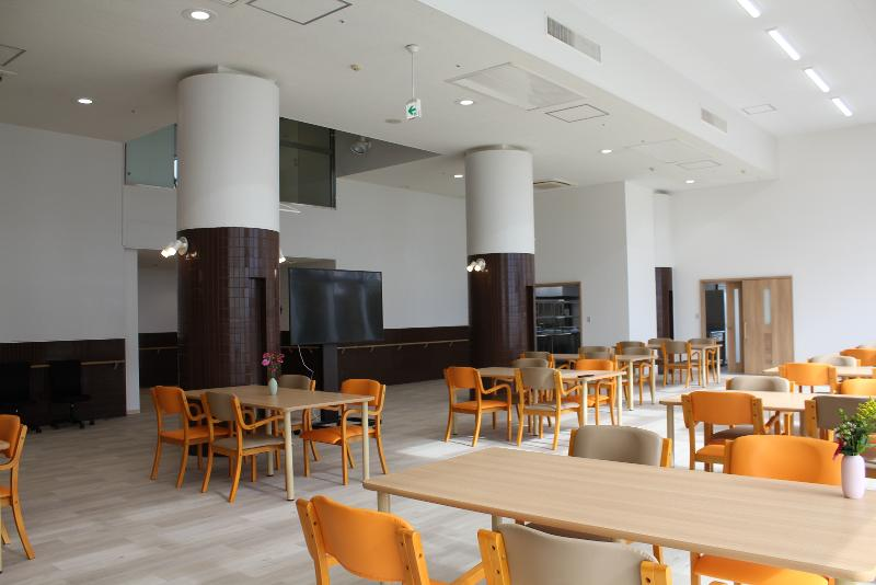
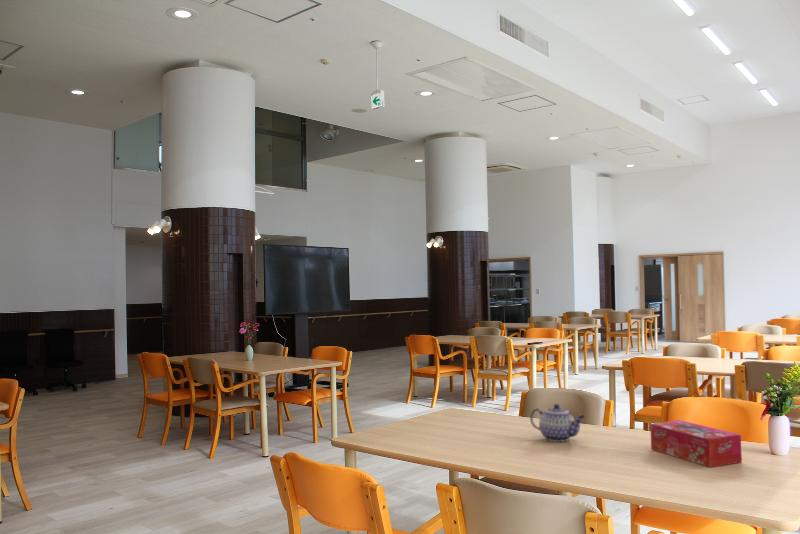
+ tissue box [649,419,743,468]
+ teapot [529,403,586,443]
